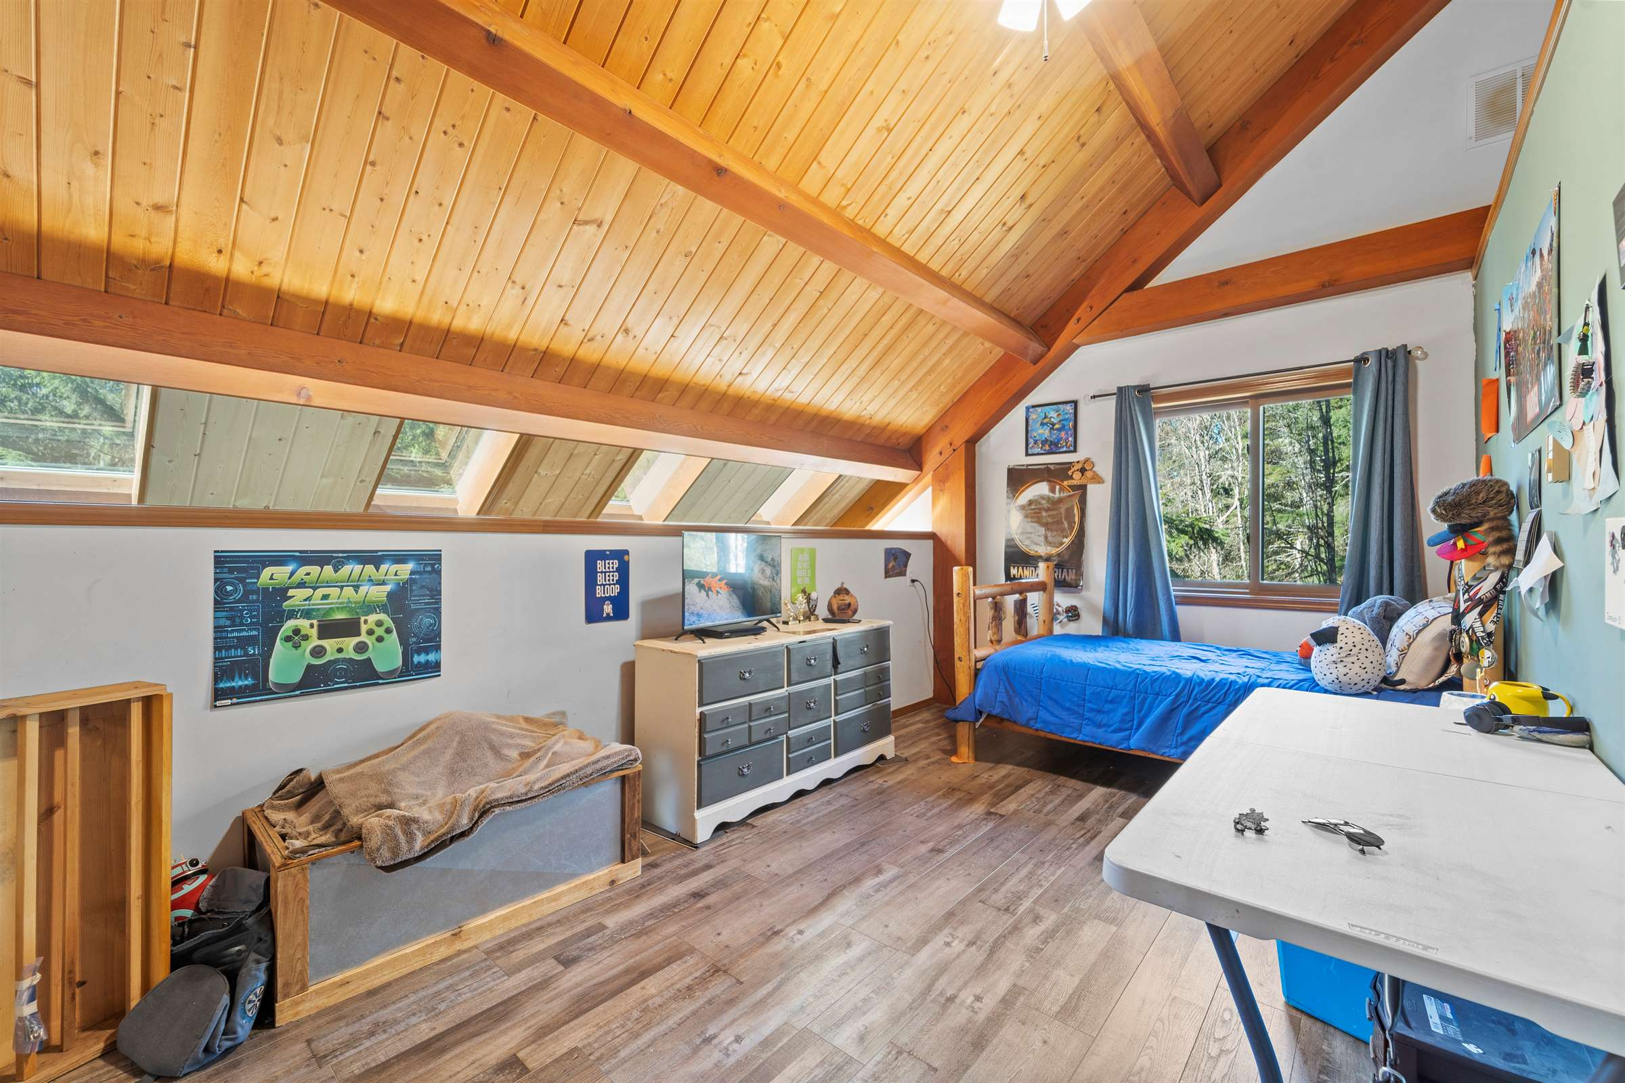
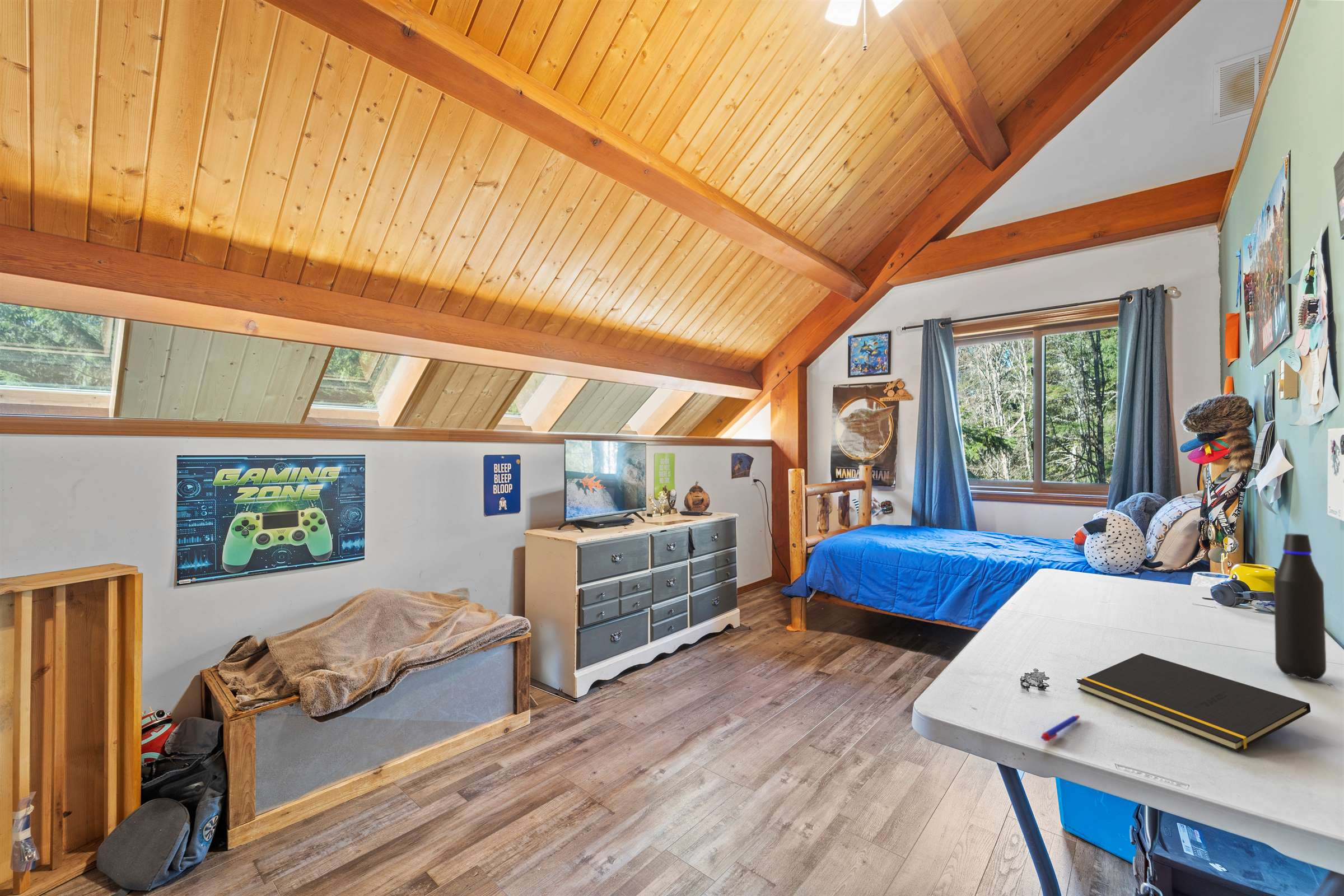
+ water bottle [1273,533,1327,681]
+ notepad [1076,653,1311,752]
+ pen [1040,715,1080,743]
